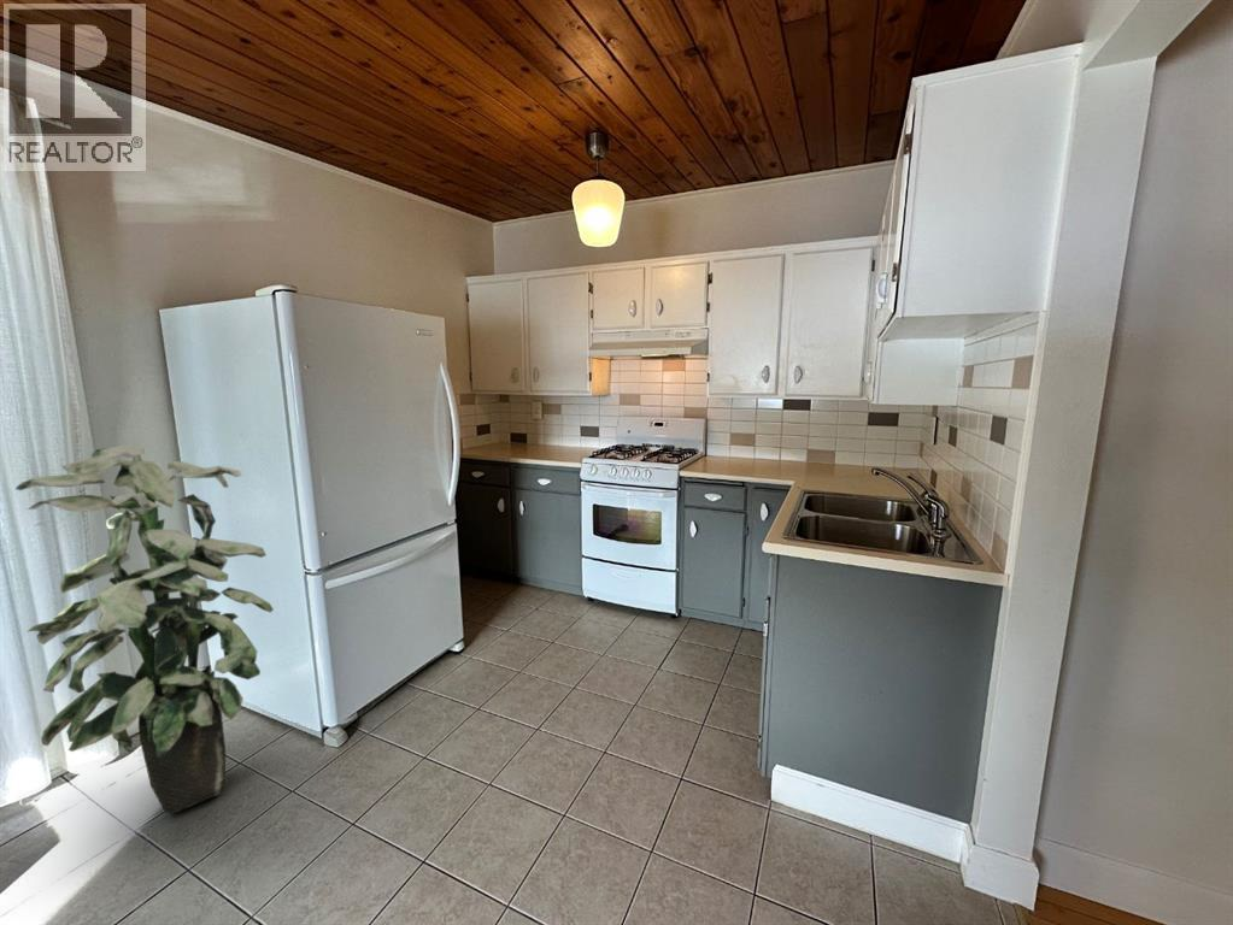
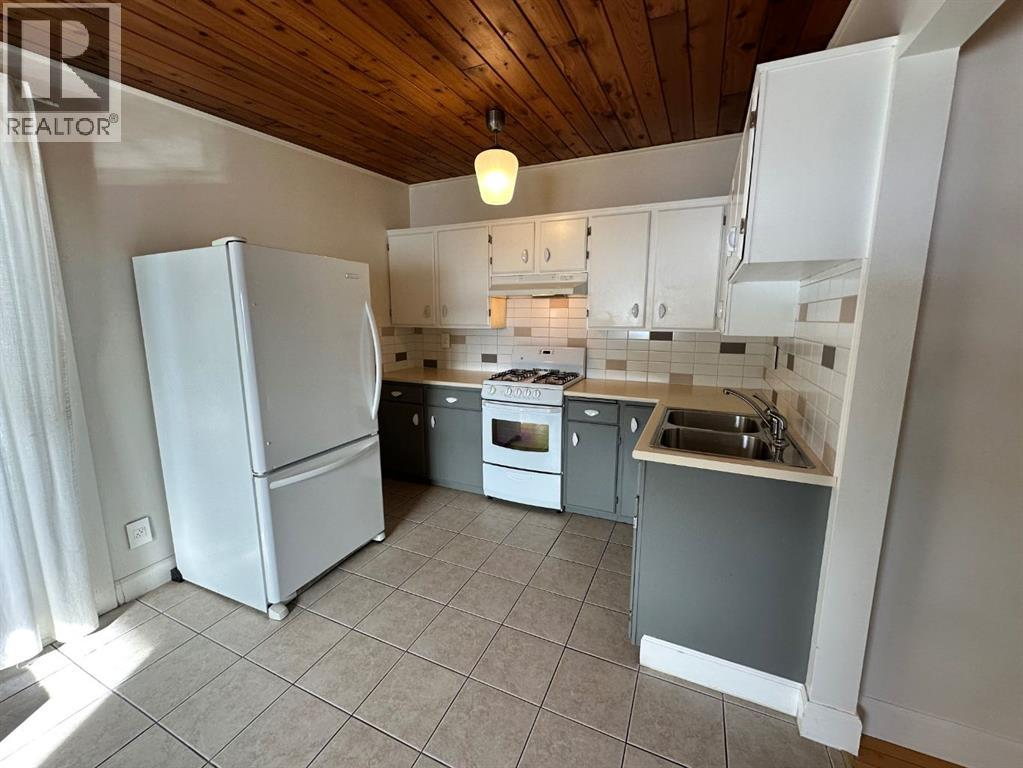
- indoor plant [14,444,275,815]
